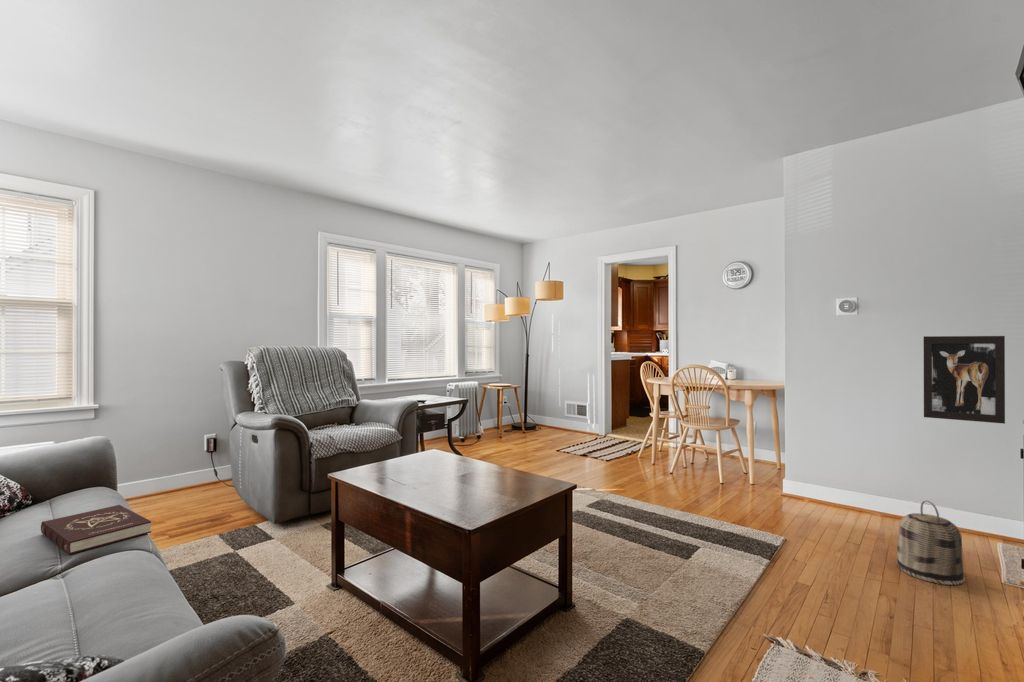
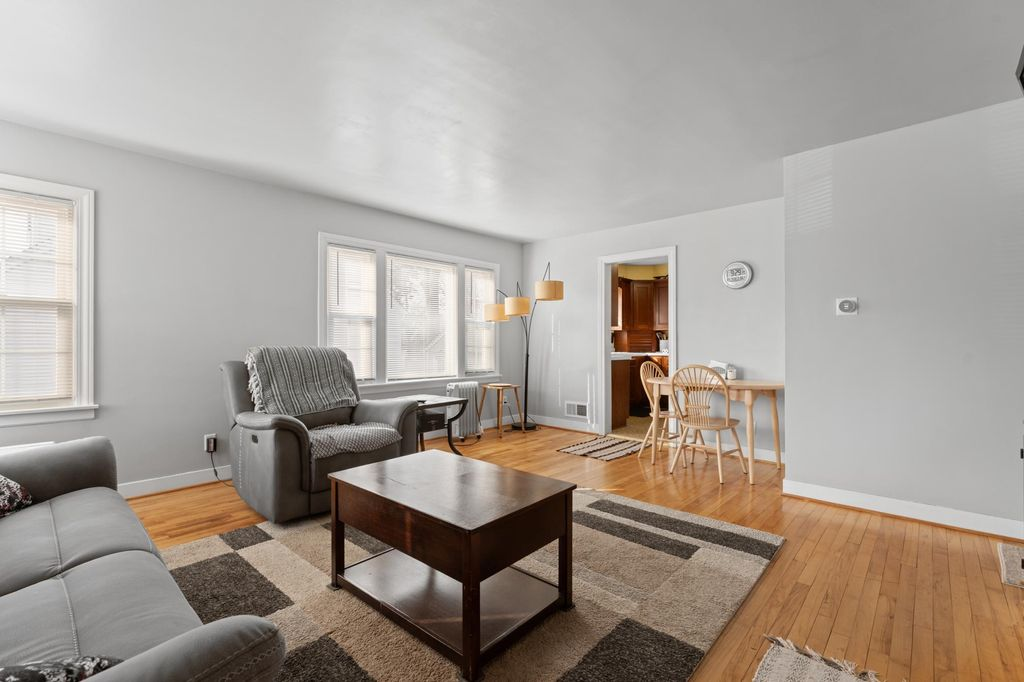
- wall art [923,335,1006,425]
- book [40,504,152,556]
- basket [895,500,966,586]
